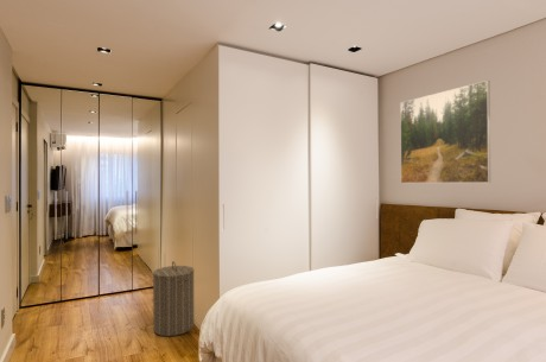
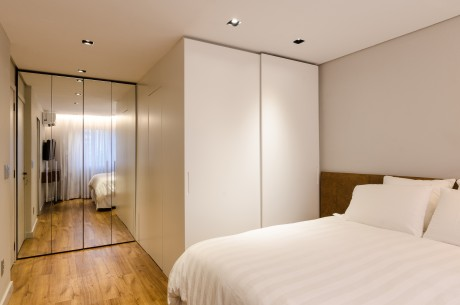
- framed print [399,80,491,184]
- laundry hamper [152,260,196,337]
